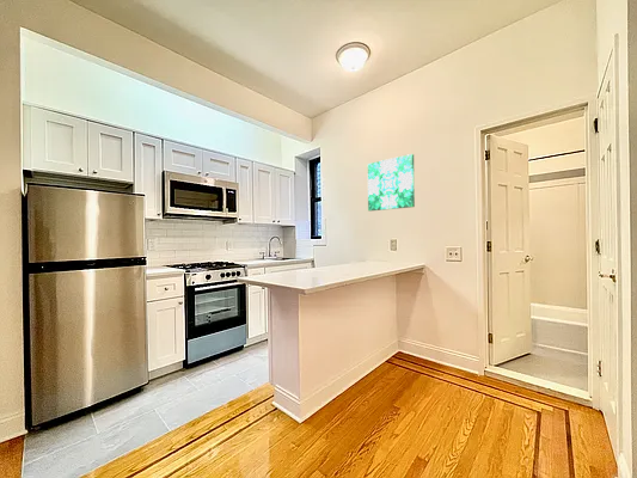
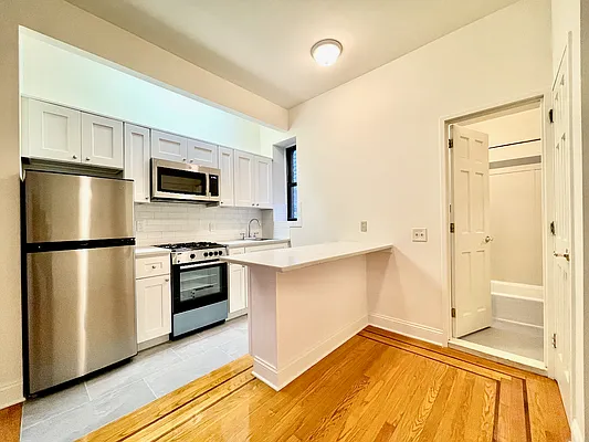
- wall art [367,153,416,213]
